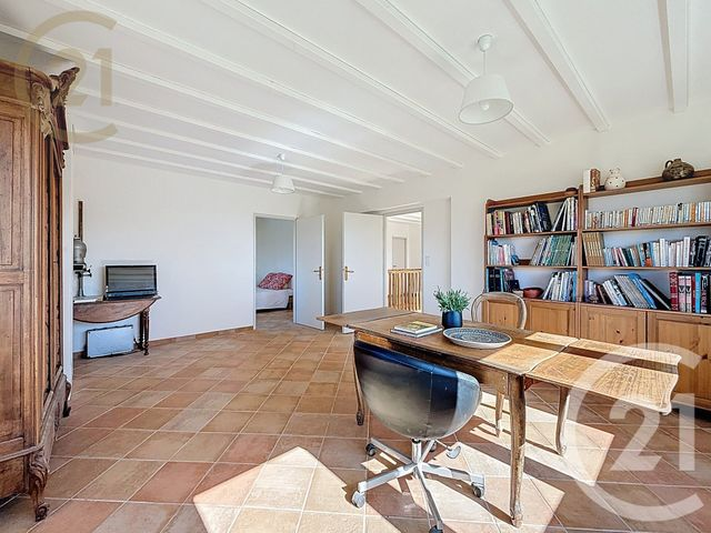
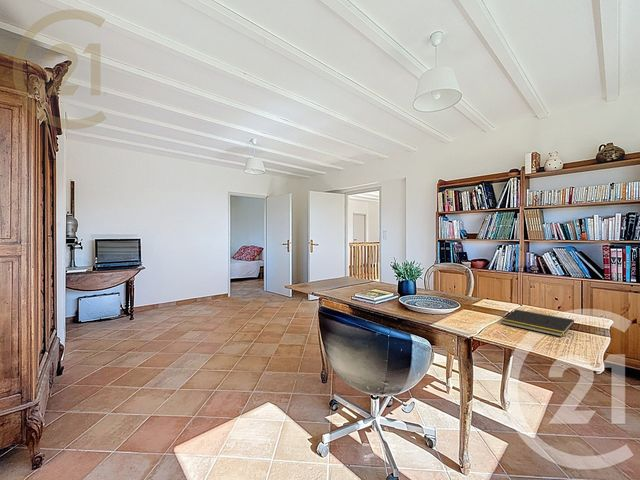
+ notepad [501,309,575,338]
